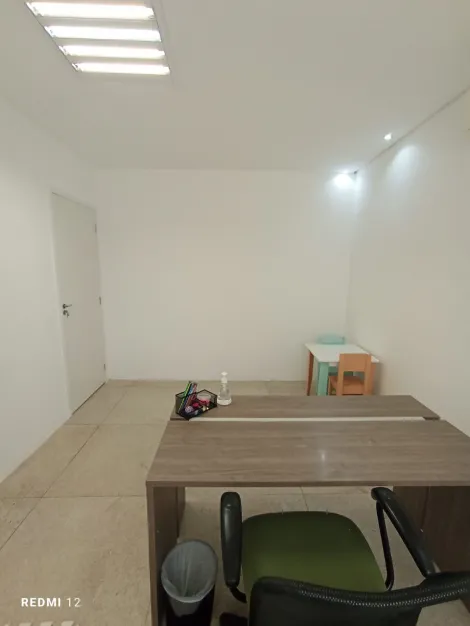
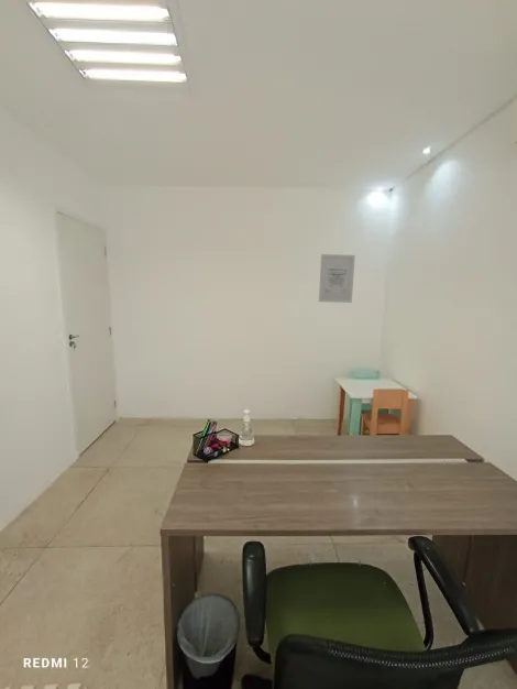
+ wall art [318,253,356,304]
